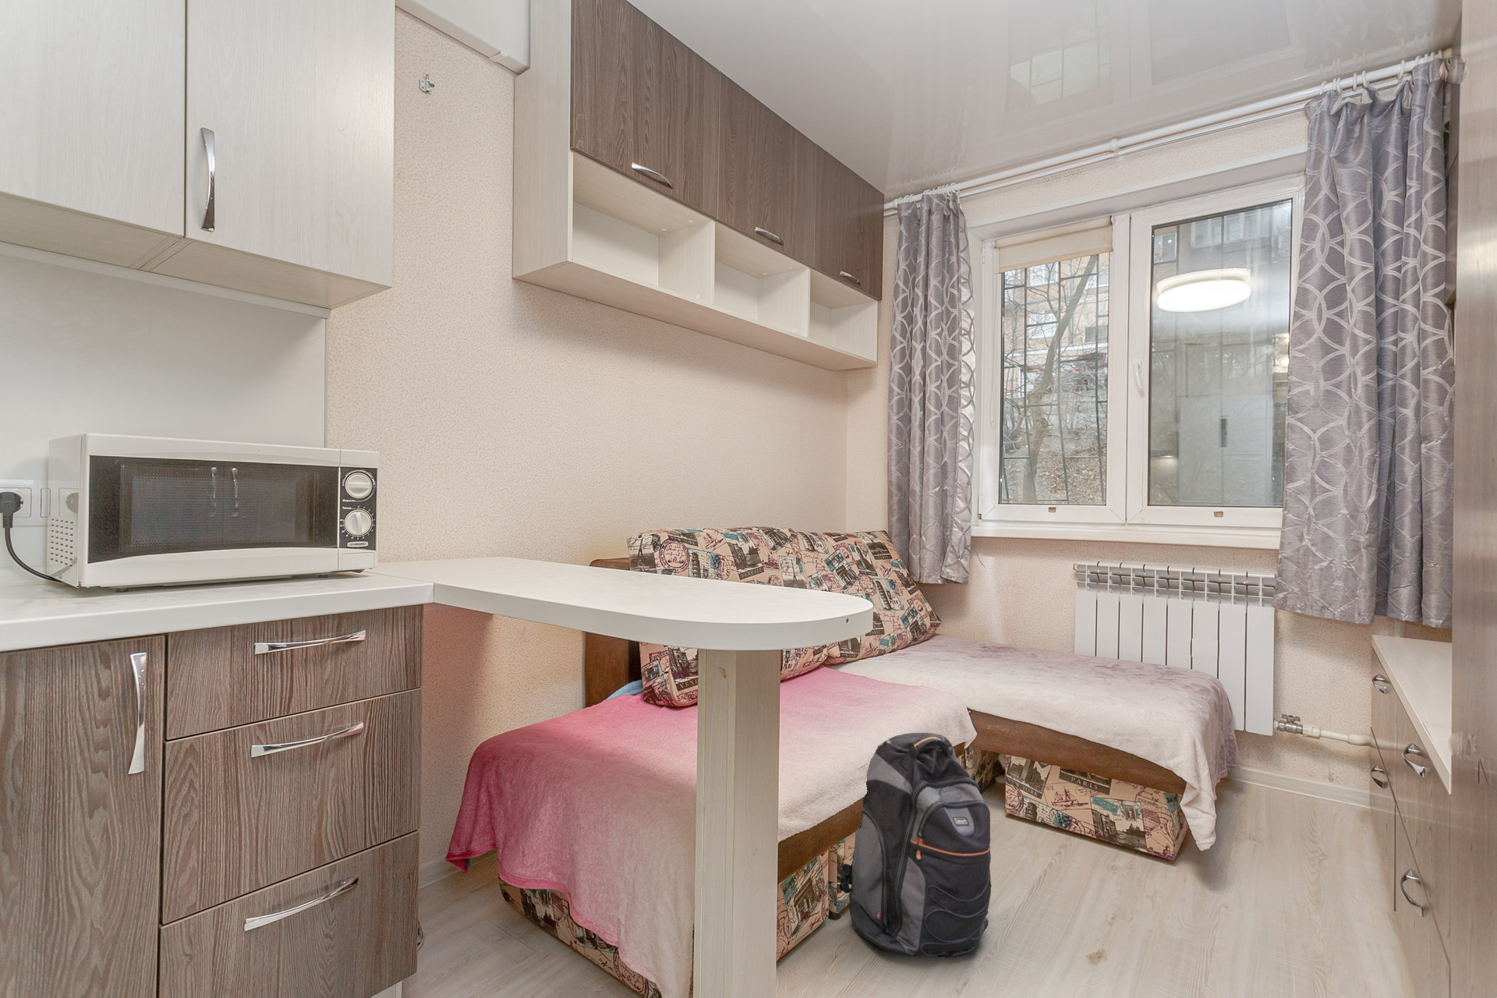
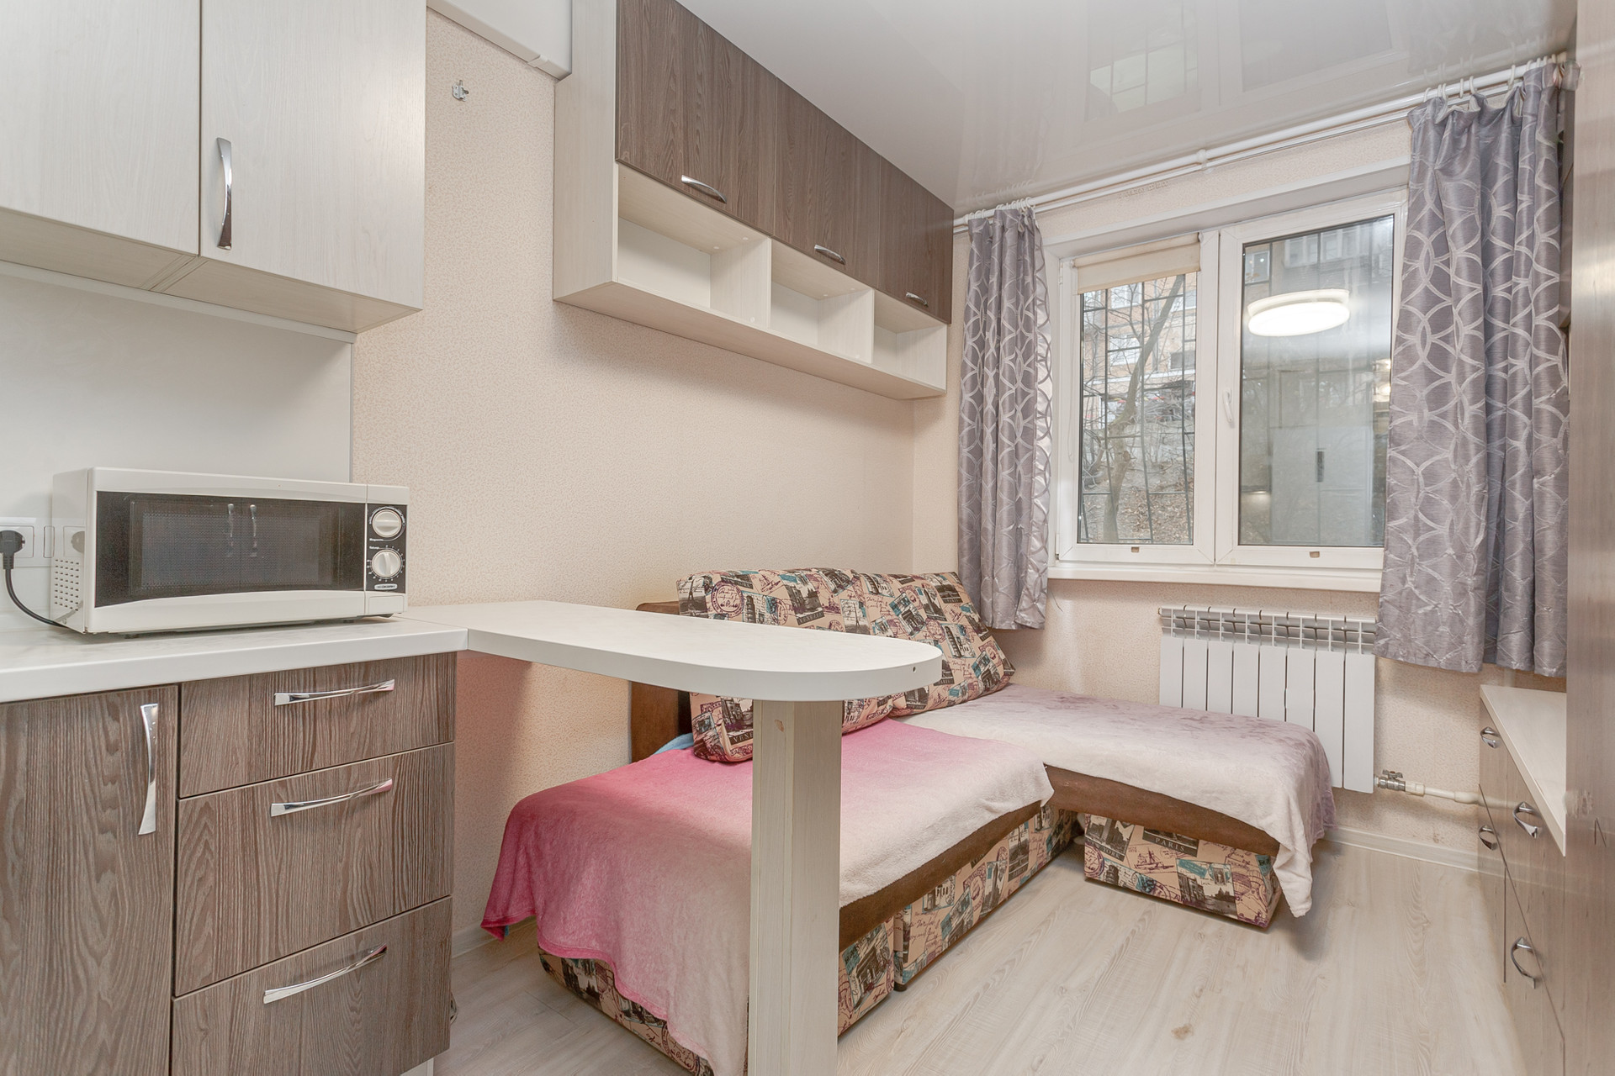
- backpack [835,732,991,958]
